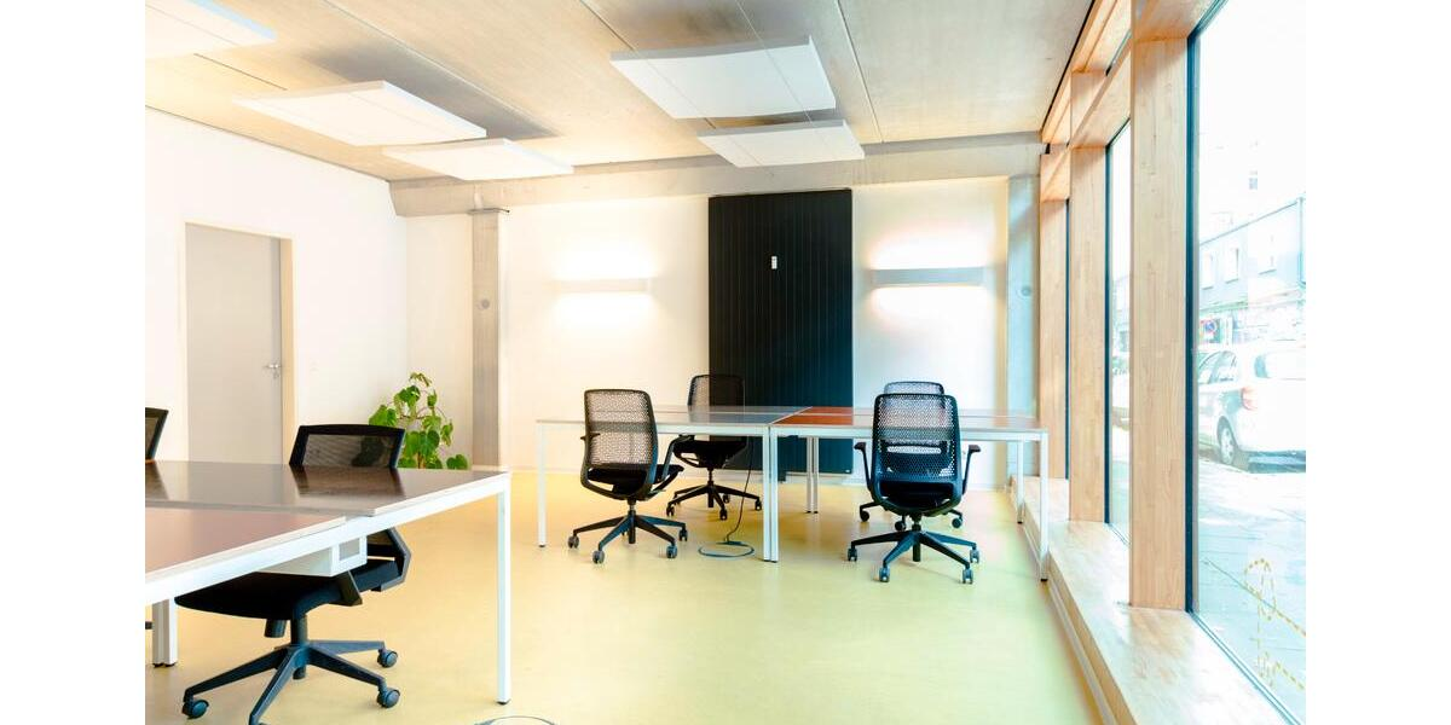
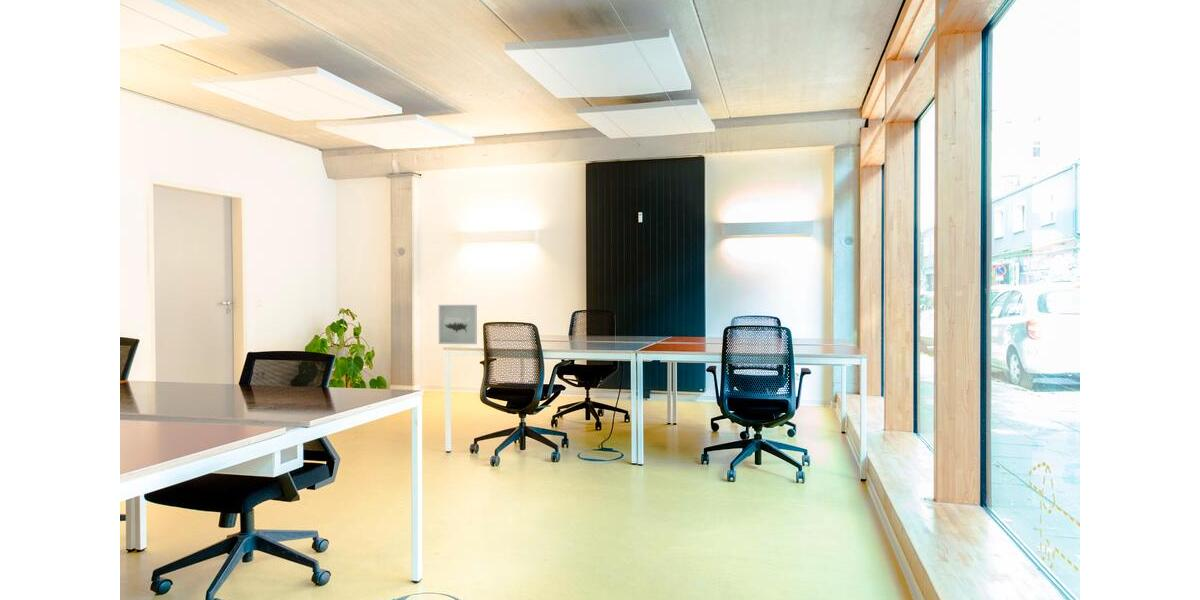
+ wall art [438,304,478,345]
